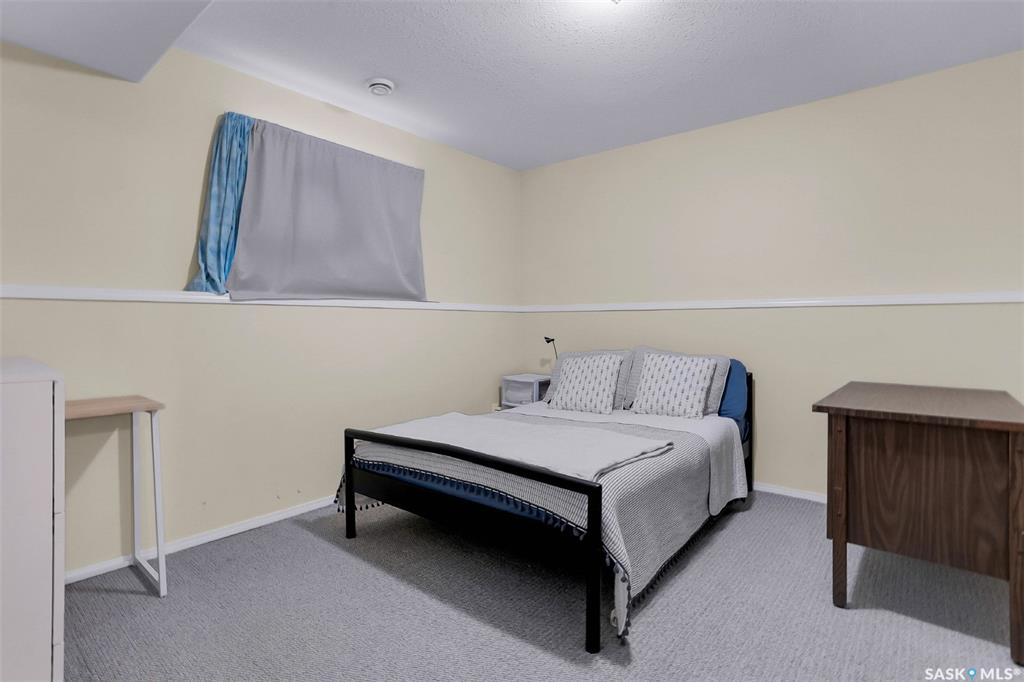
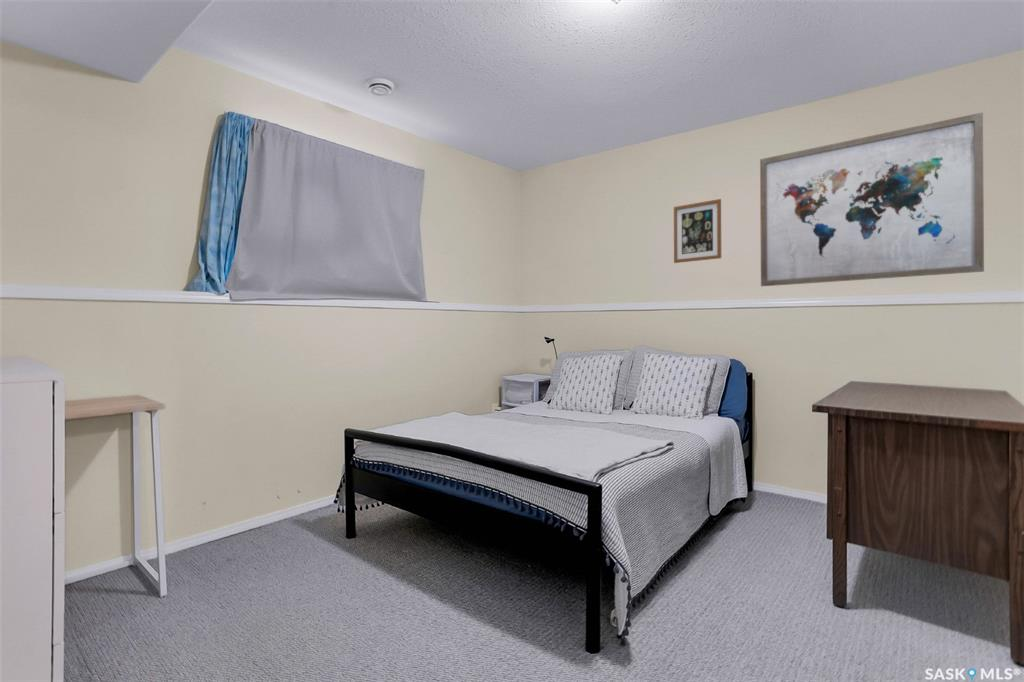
+ wall art [759,111,985,287]
+ wall art [673,198,722,264]
